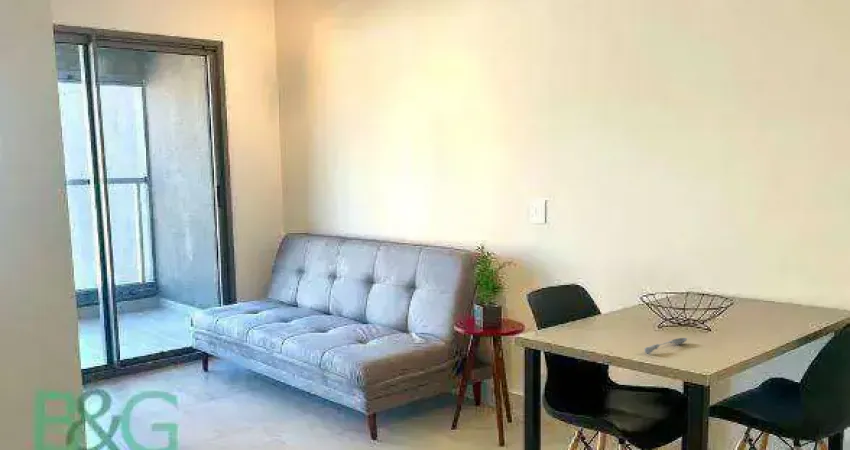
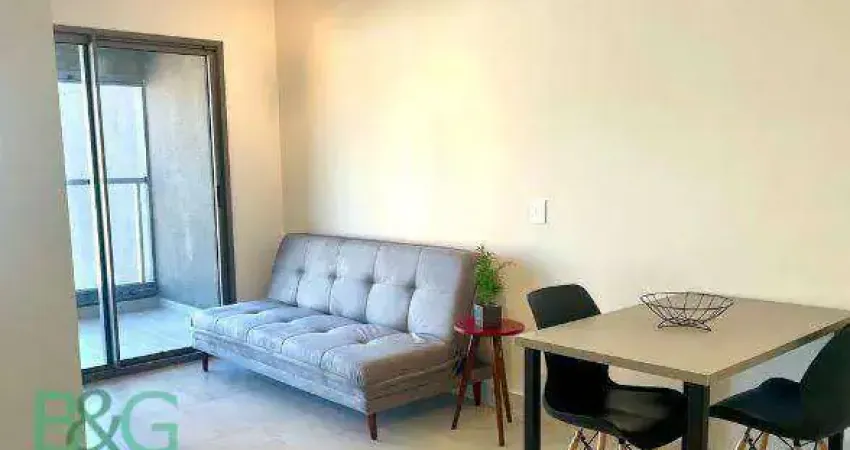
- soupspoon [643,337,688,355]
